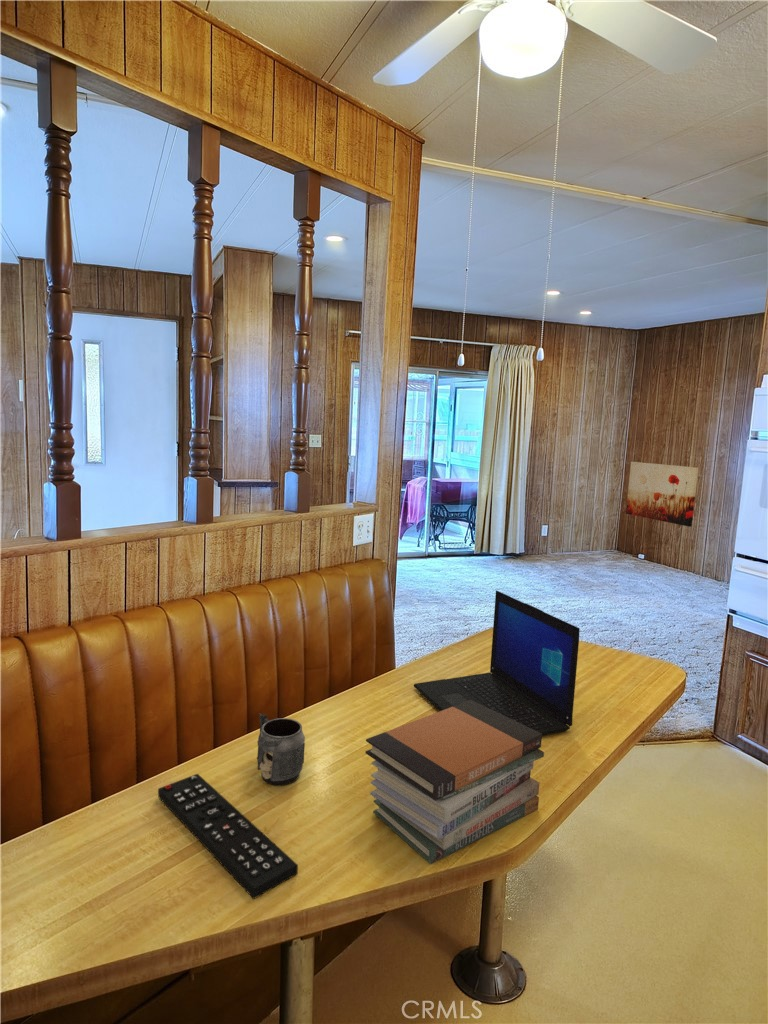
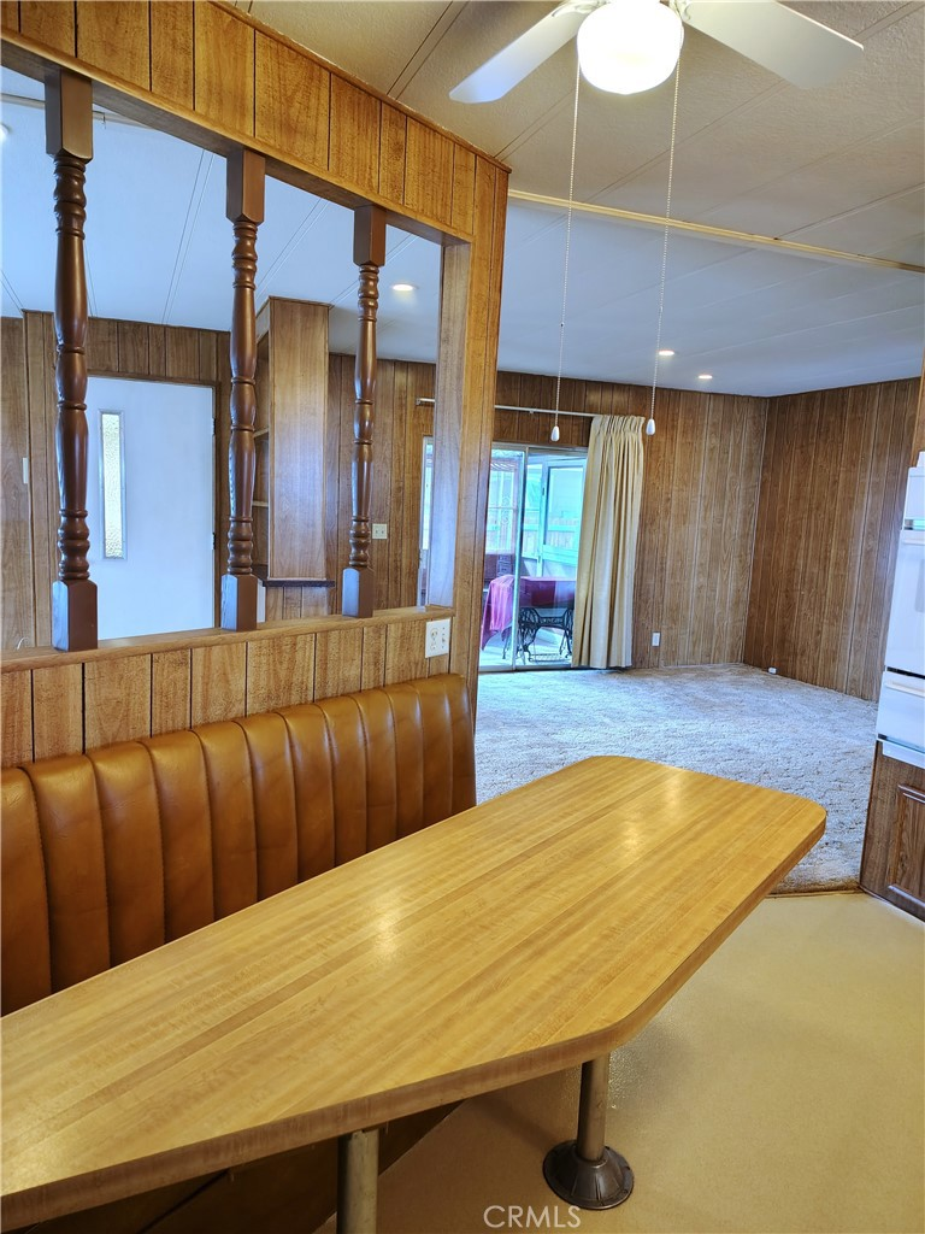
- remote control [157,773,299,900]
- wall art [625,461,699,528]
- mug [256,712,306,787]
- book stack [364,700,545,865]
- laptop [413,589,581,736]
